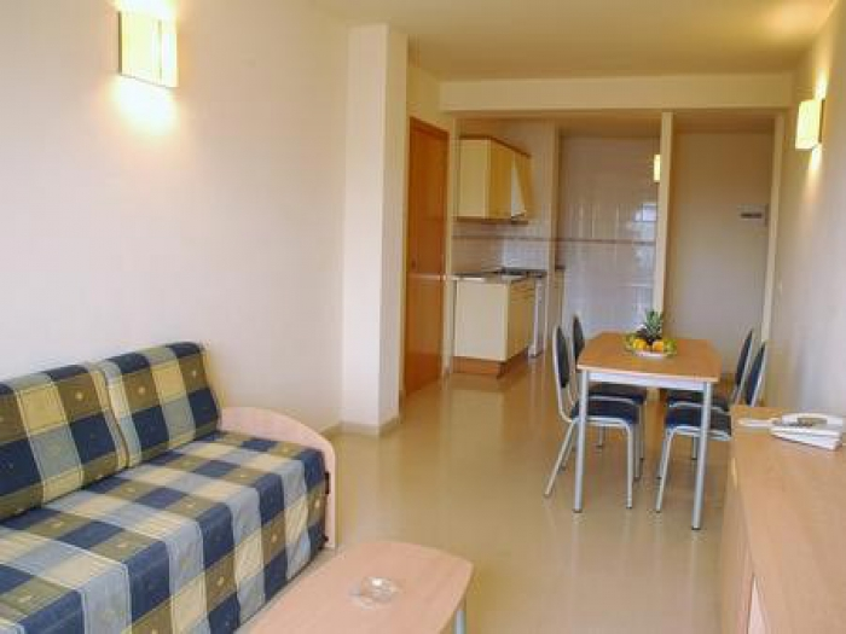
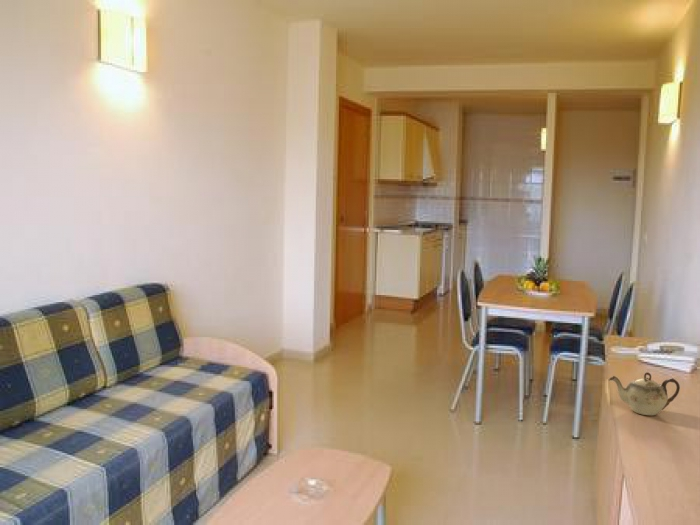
+ teapot [608,371,681,416]
